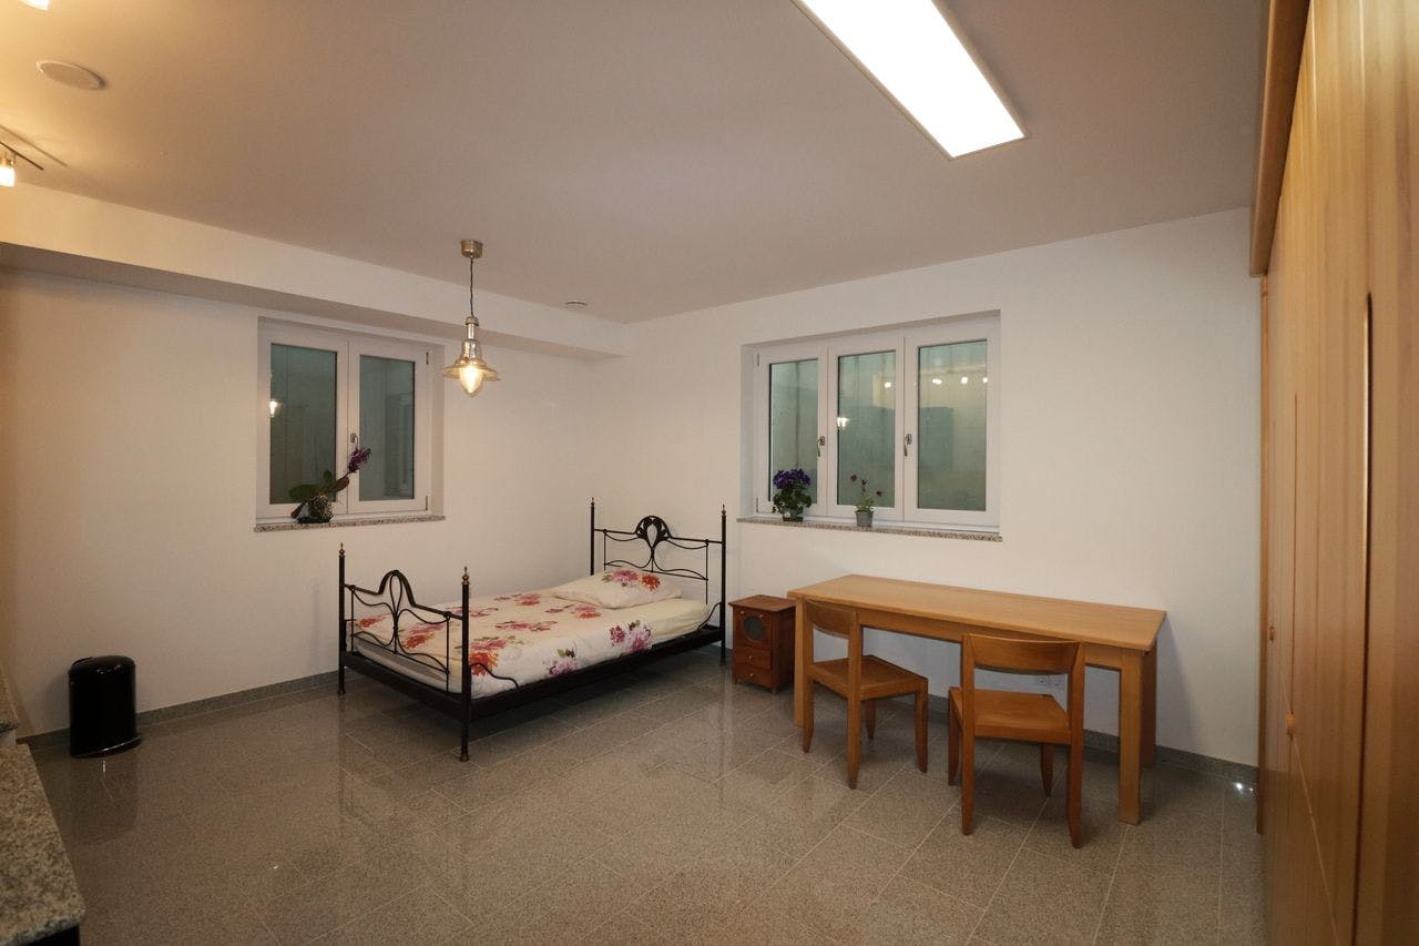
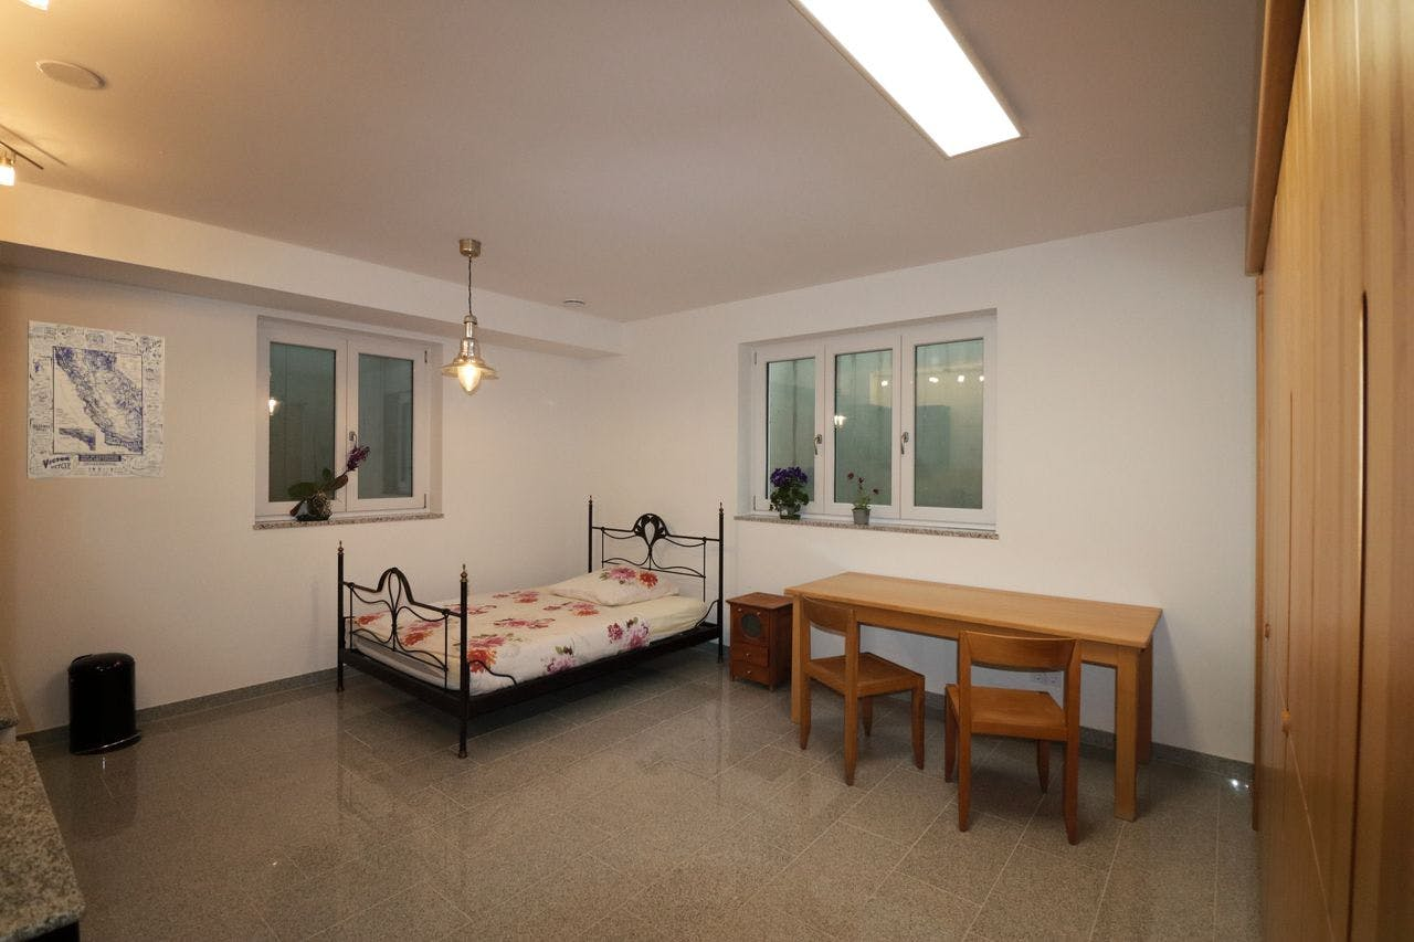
+ wall art [25,319,166,479]
